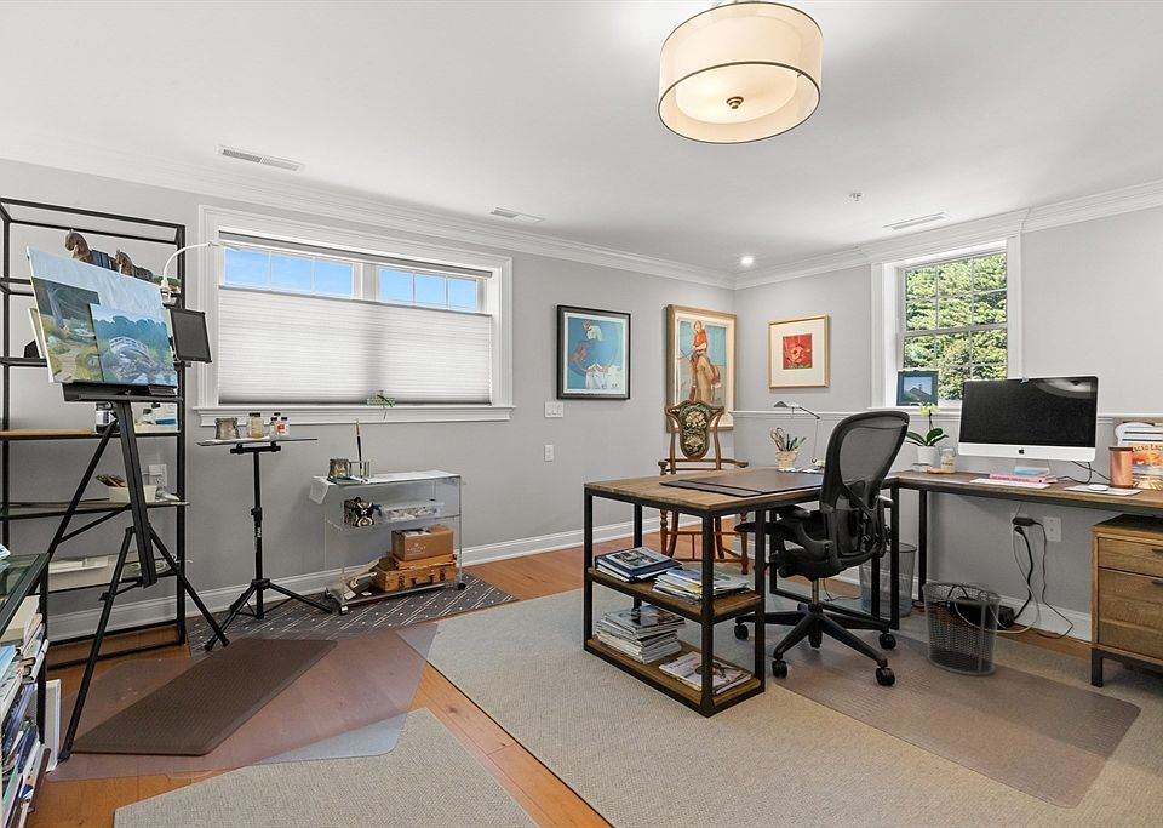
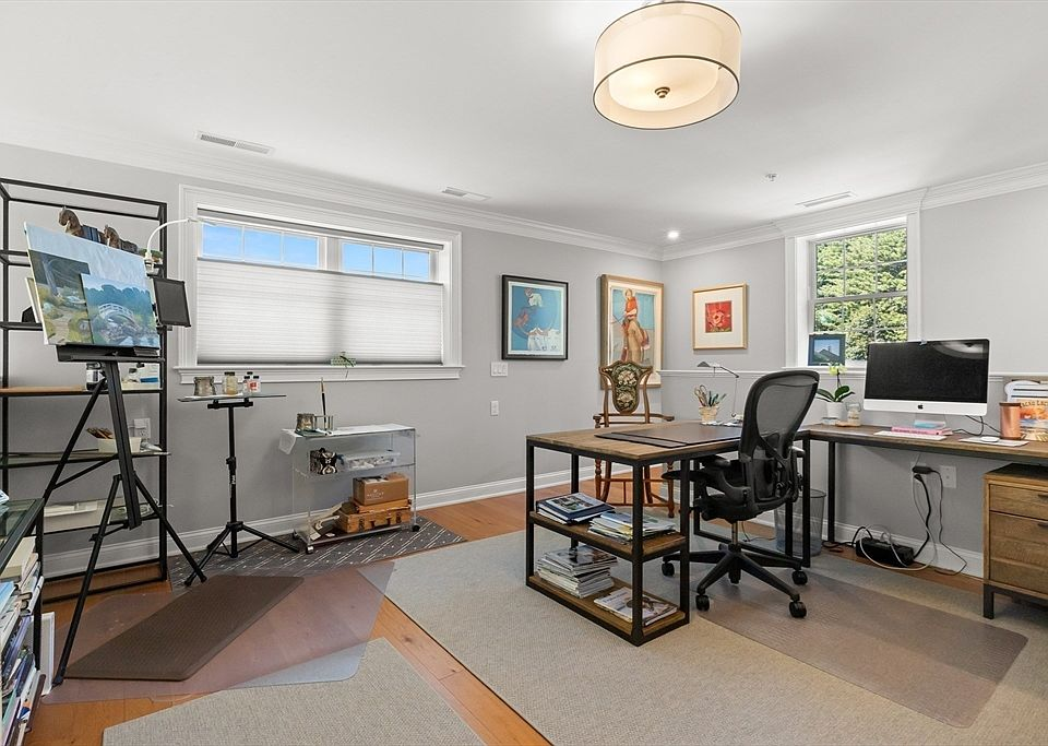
- waste bin [921,581,1003,676]
